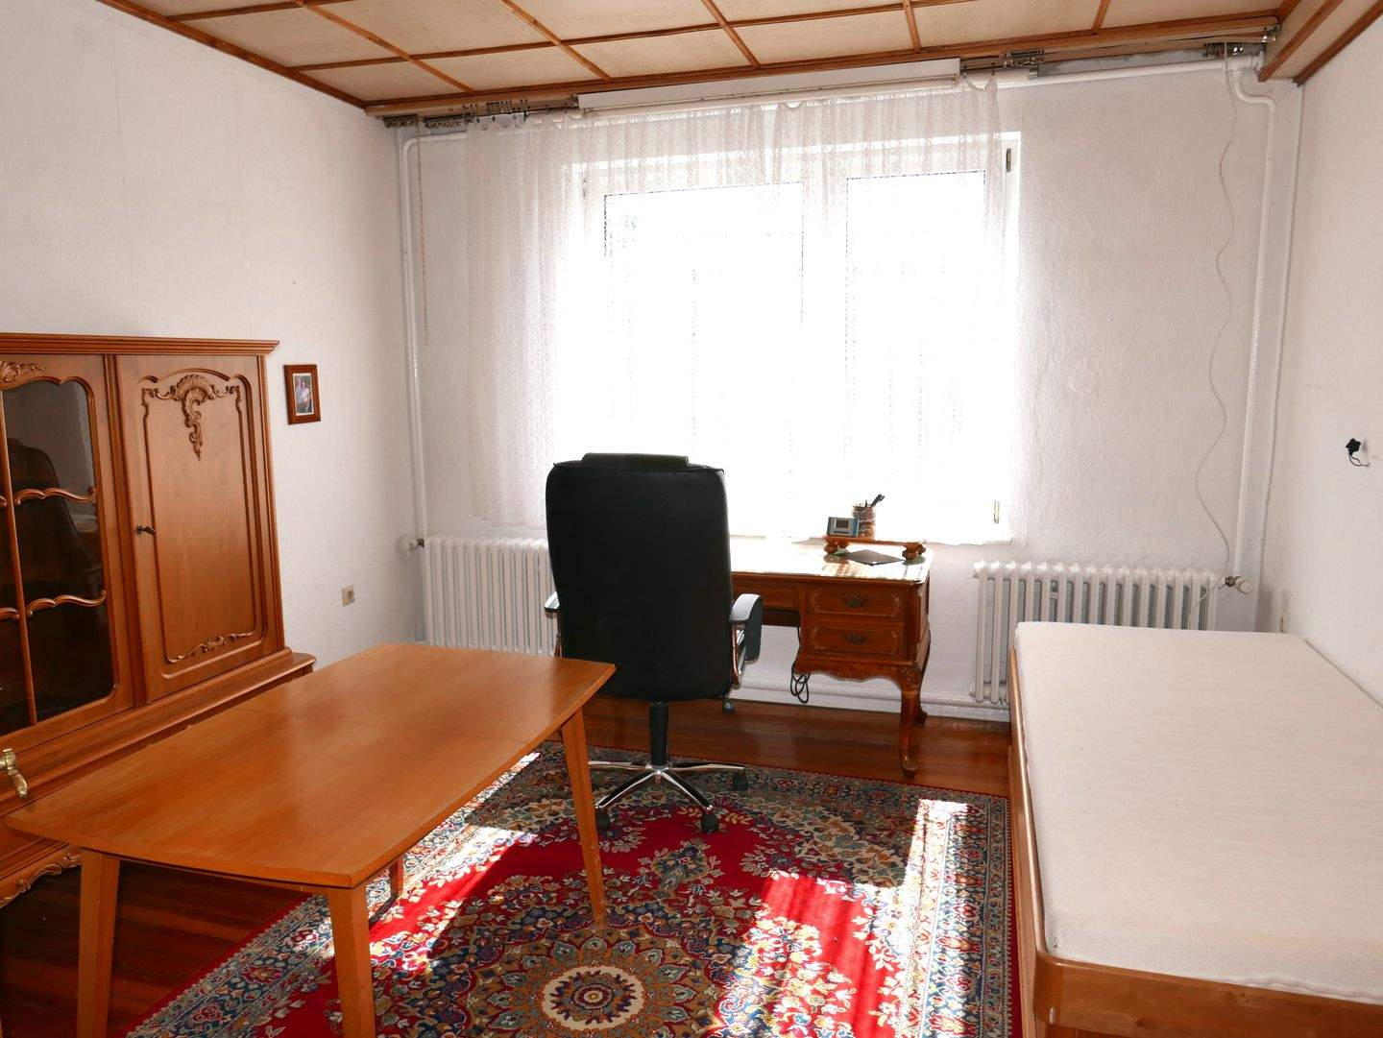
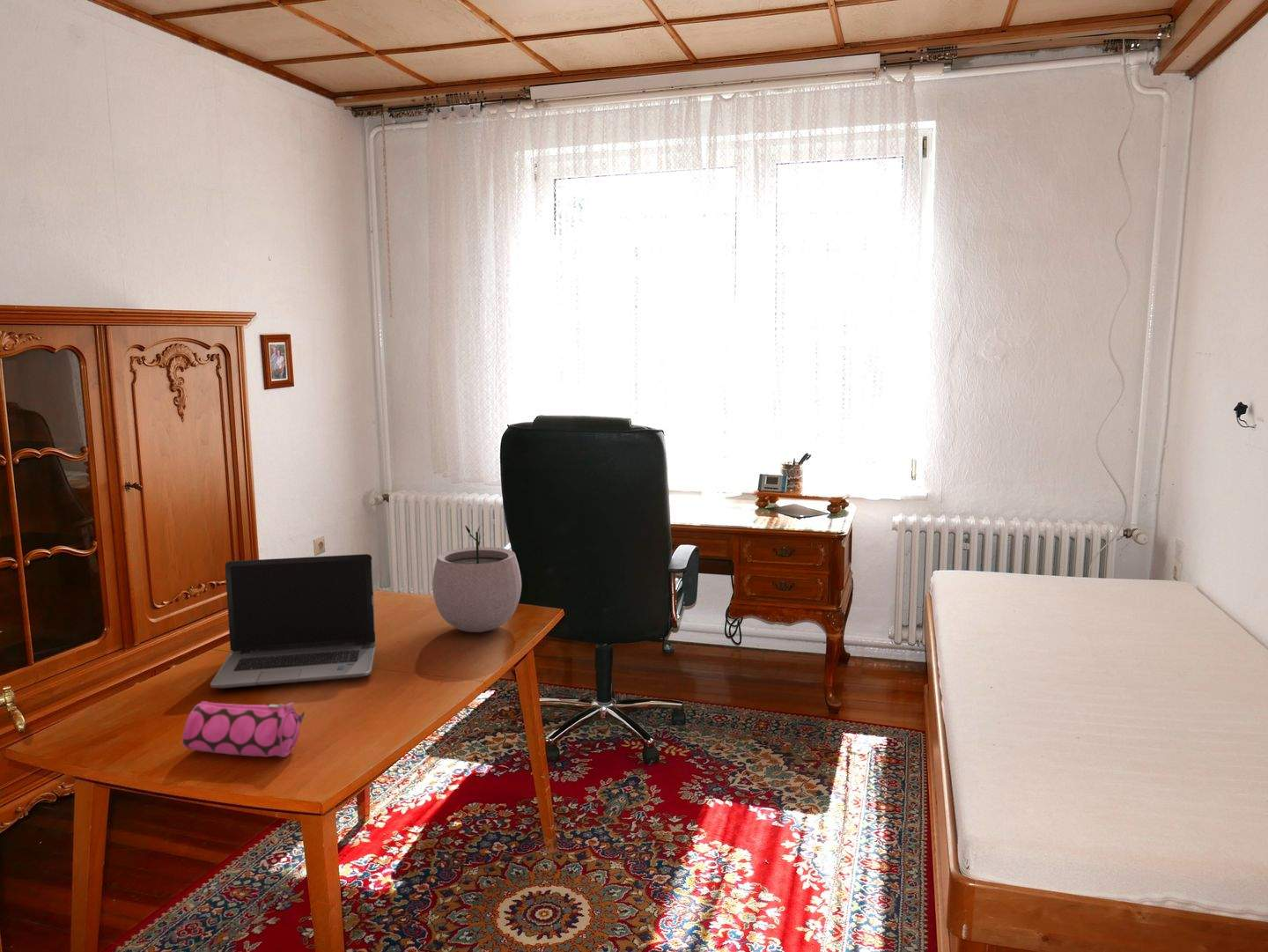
+ plant pot [431,522,522,633]
+ laptop computer [210,553,377,690]
+ pencil case [181,700,306,758]
